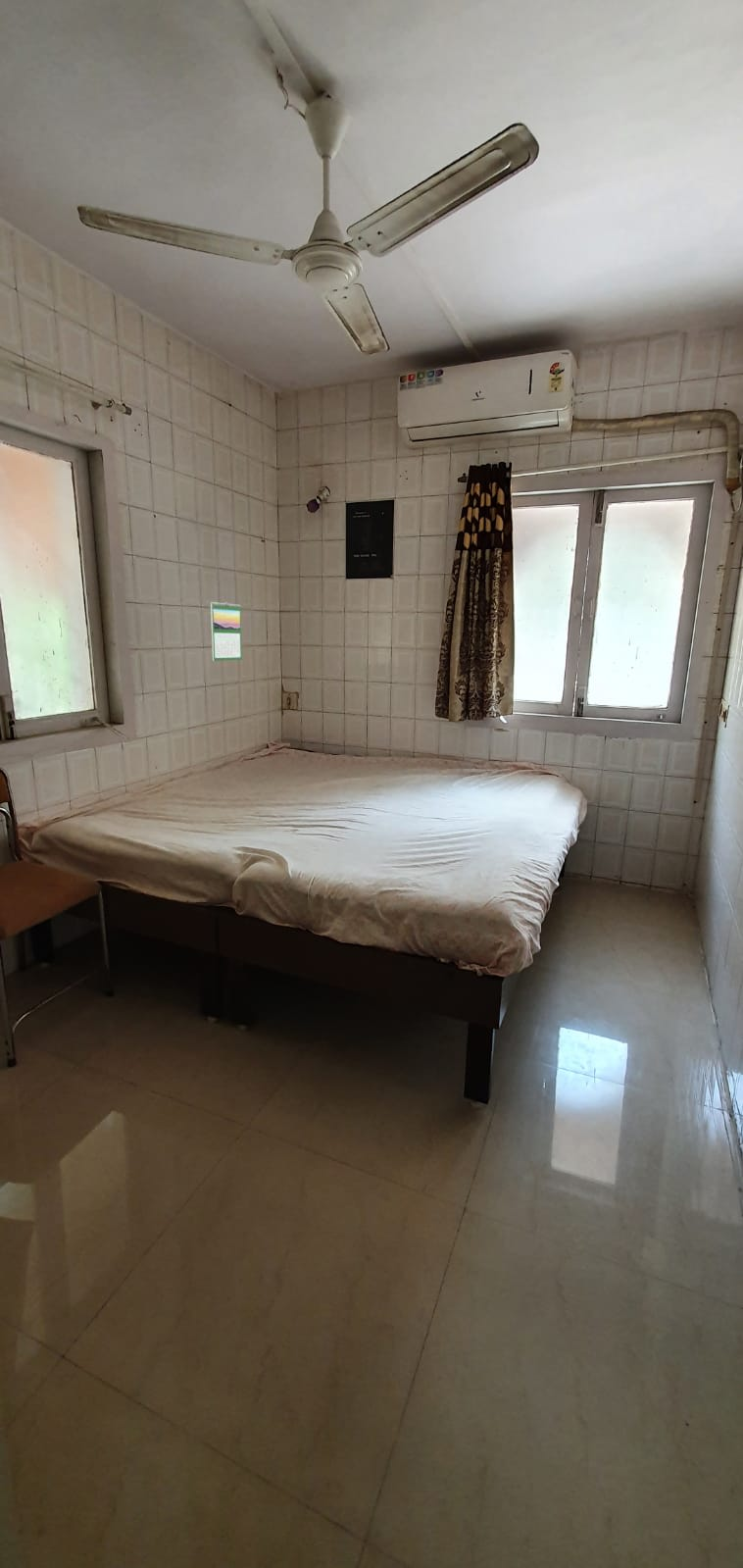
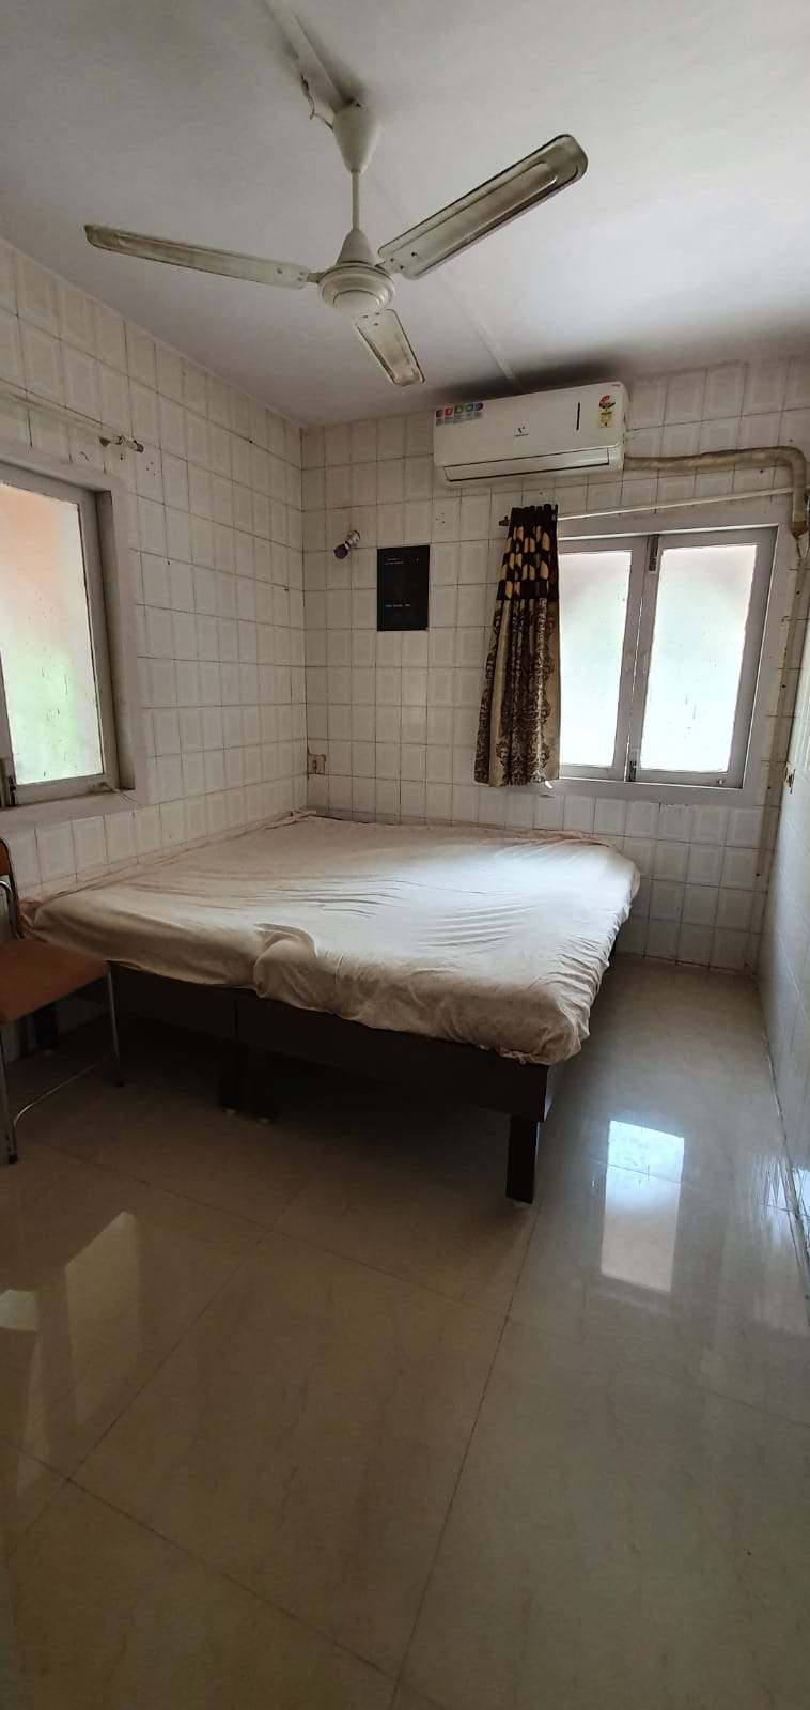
- calendar [210,601,243,662]
